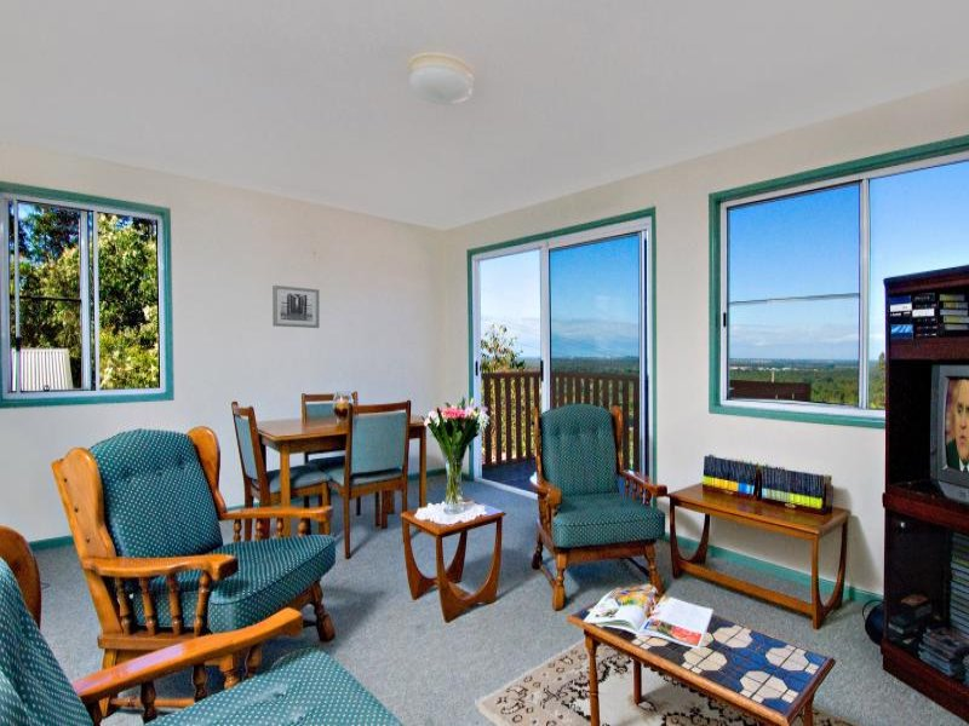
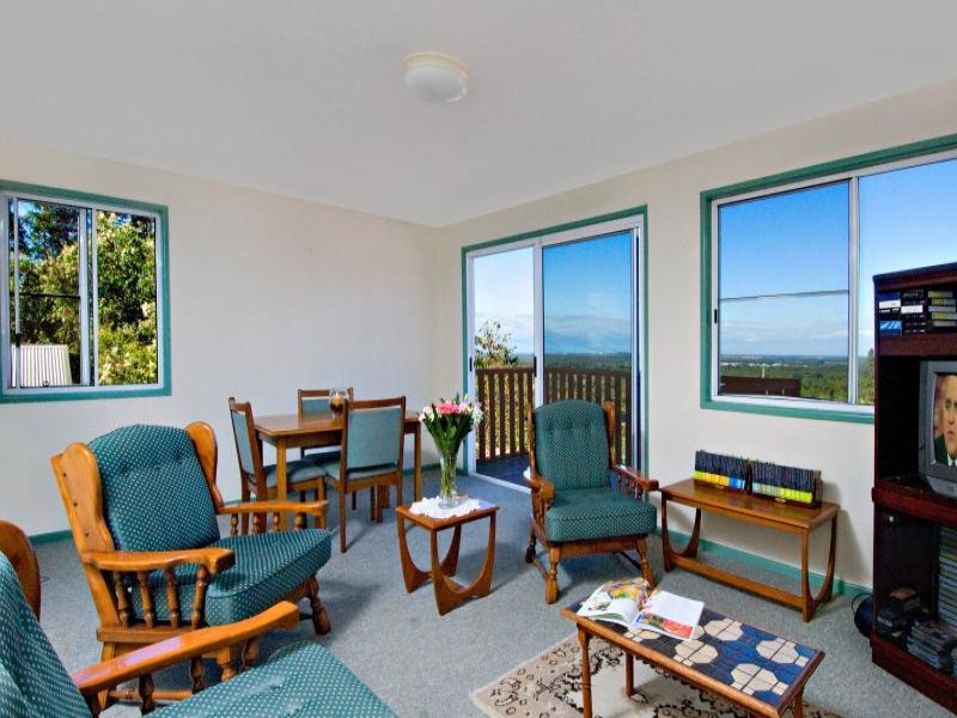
- wall art [271,284,321,329]
